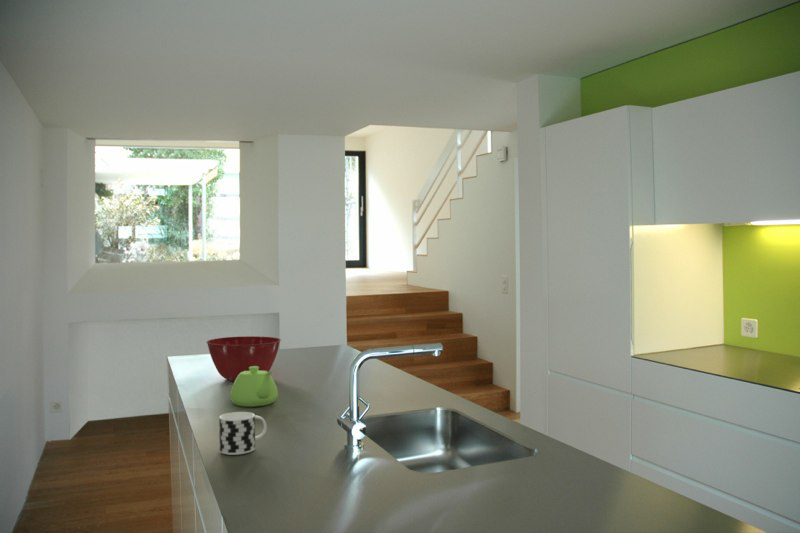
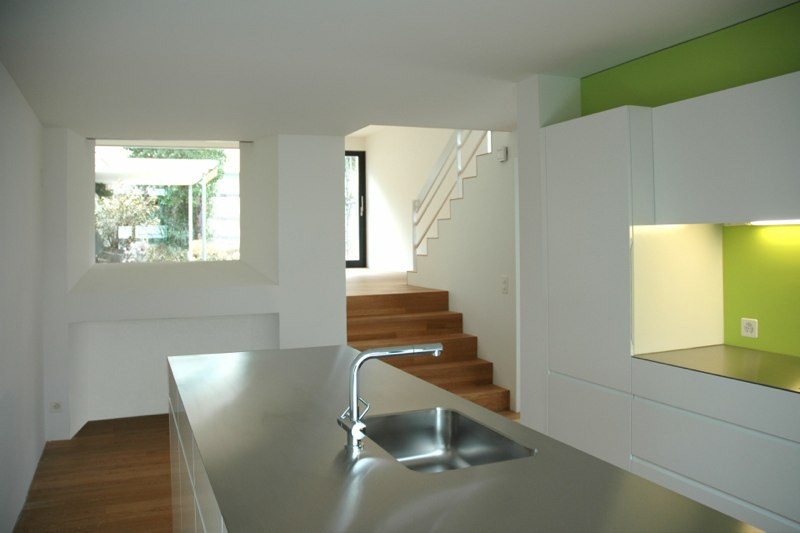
- teapot [229,366,279,408]
- mixing bowl [205,335,282,382]
- cup [218,411,268,456]
